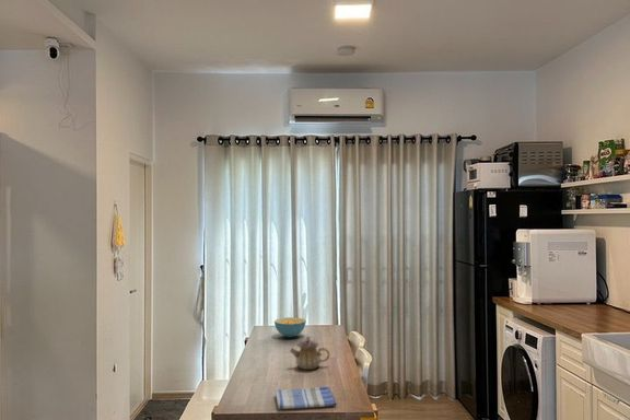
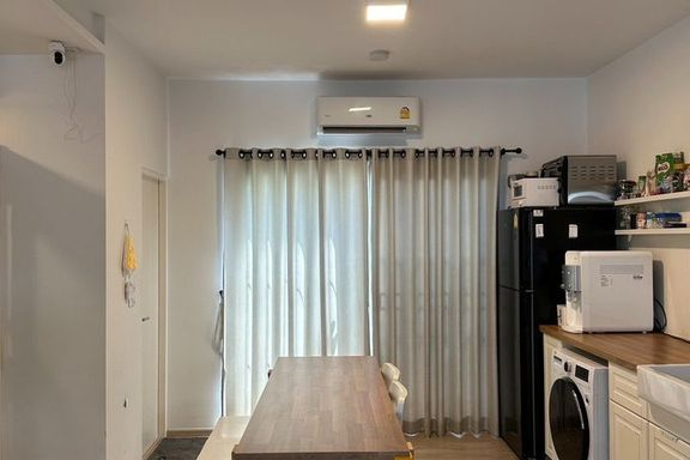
- cereal bowl [273,316,307,338]
- teapot [289,335,331,371]
- dish towel [273,386,338,410]
